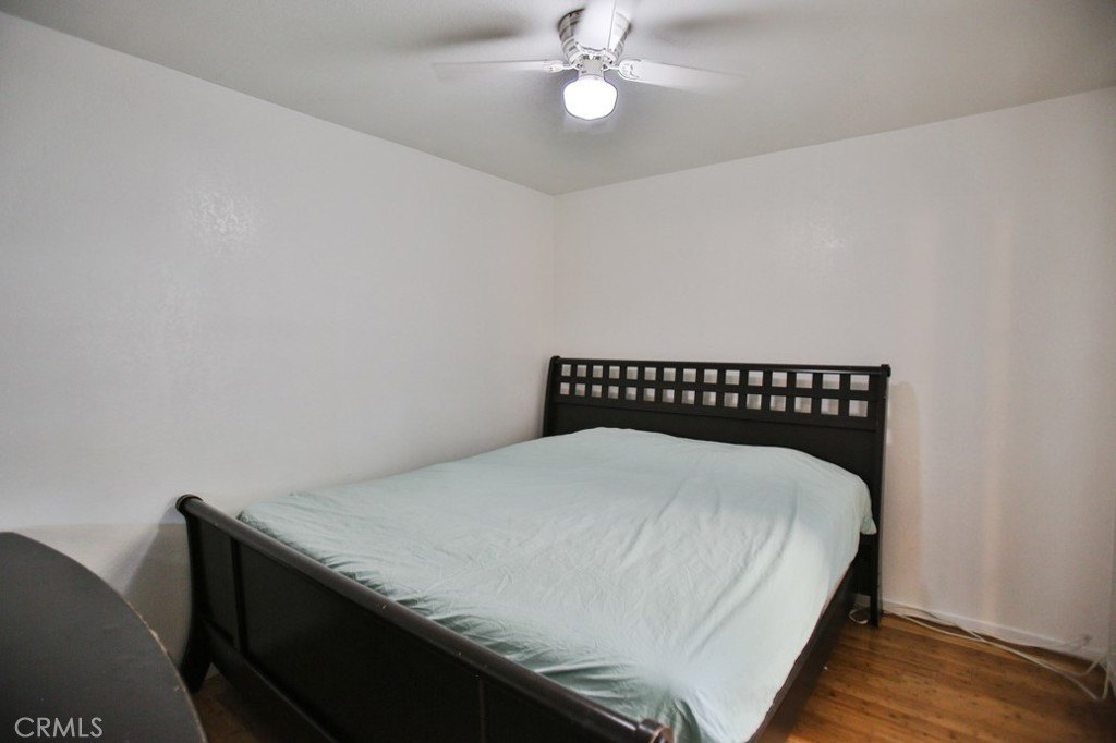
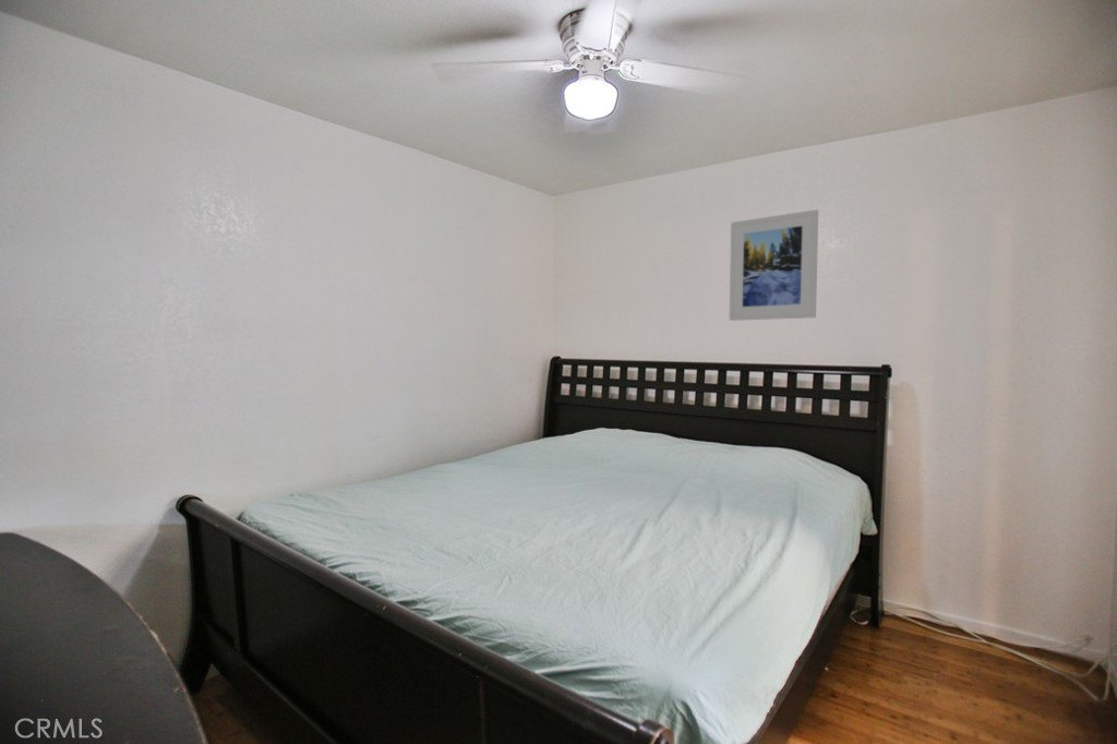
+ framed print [729,208,819,322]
